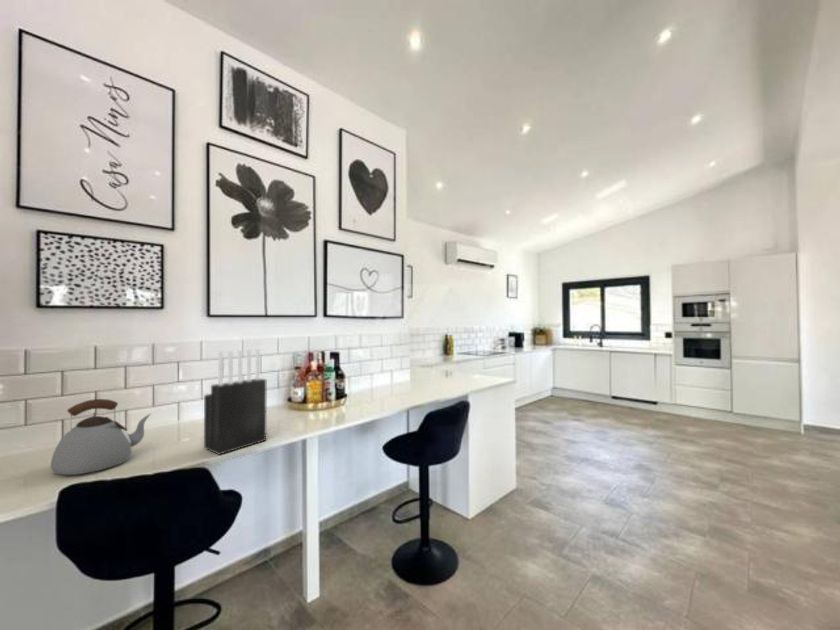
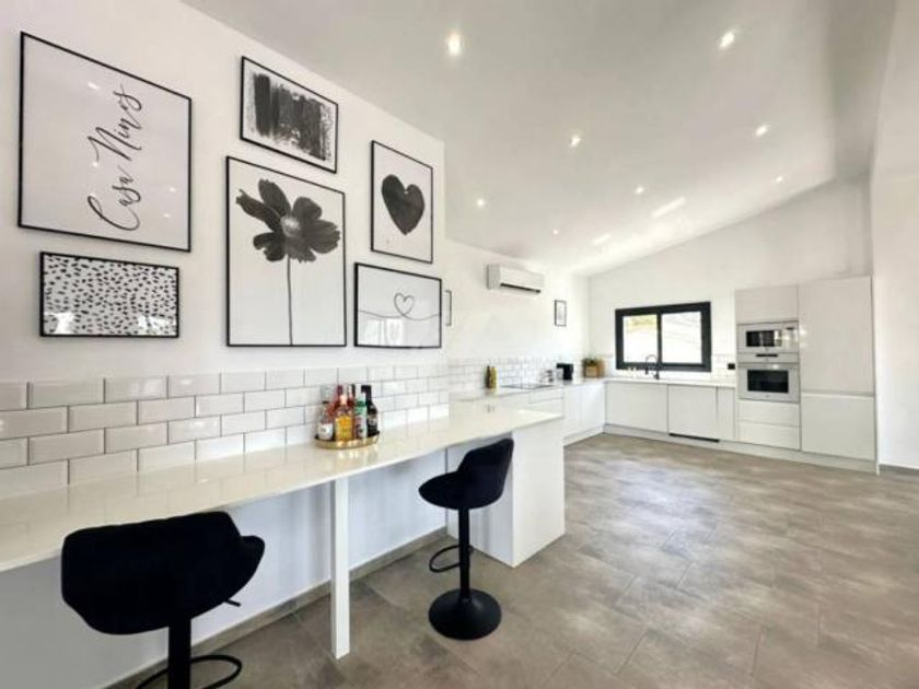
- kettle [50,398,152,476]
- knife block [203,348,267,456]
